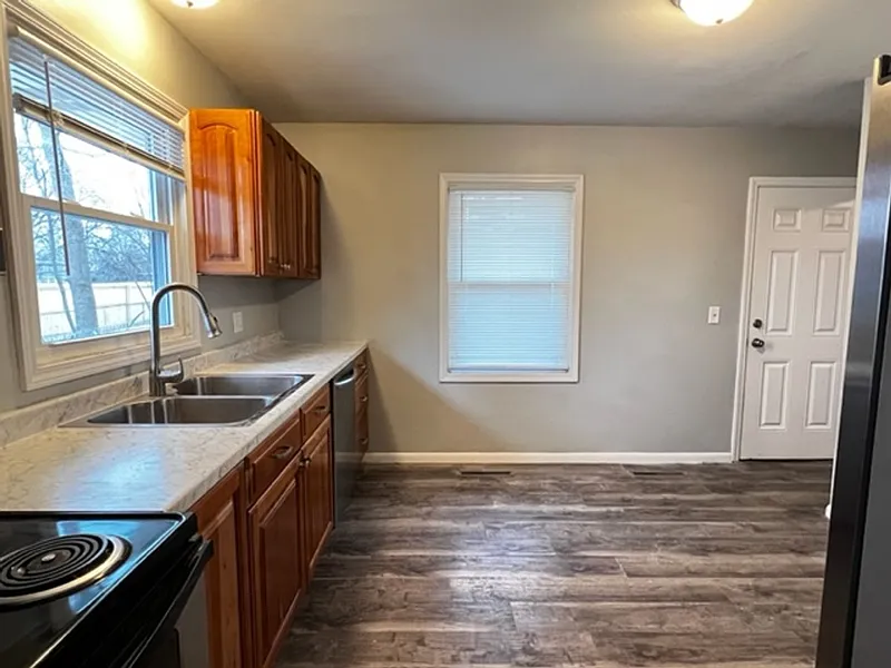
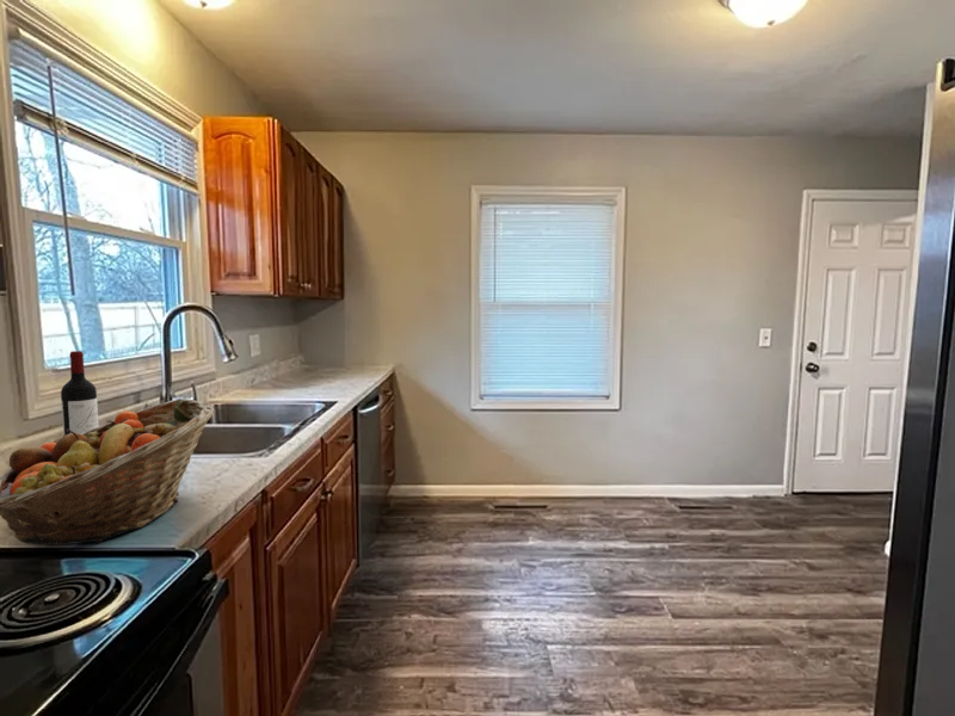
+ wine bottle [60,350,99,436]
+ fruit basket [0,397,216,547]
